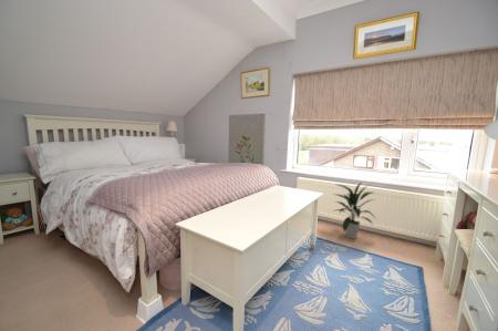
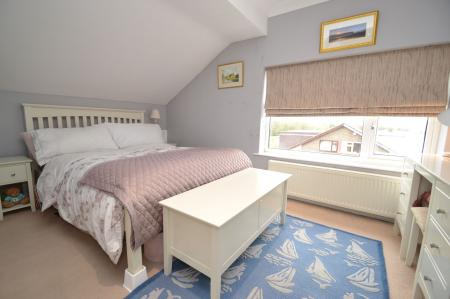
- indoor plant [331,180,376,240]
- wall art [227,113,267,166]
